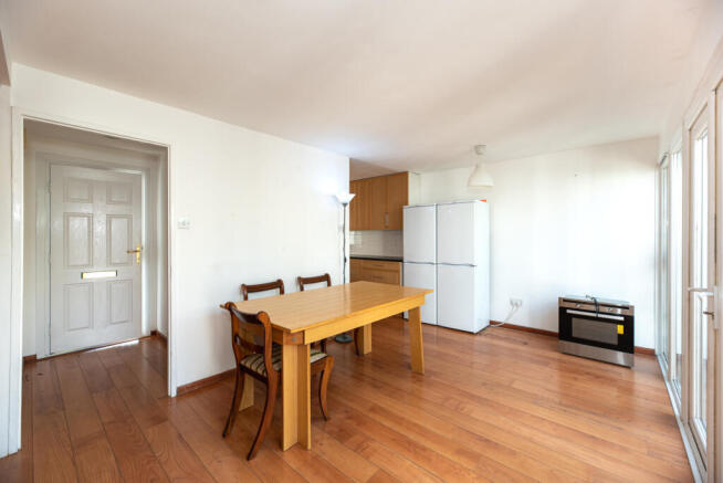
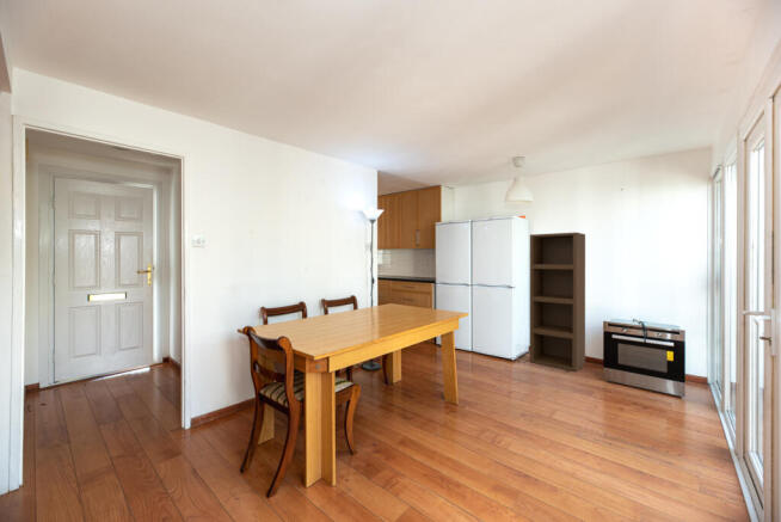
+ shelving unit [529,232,586,373]
